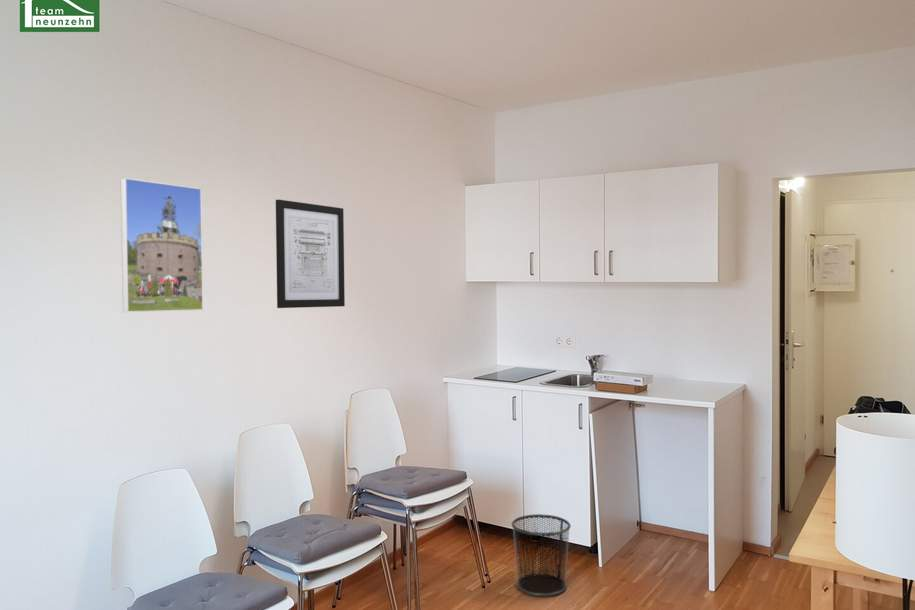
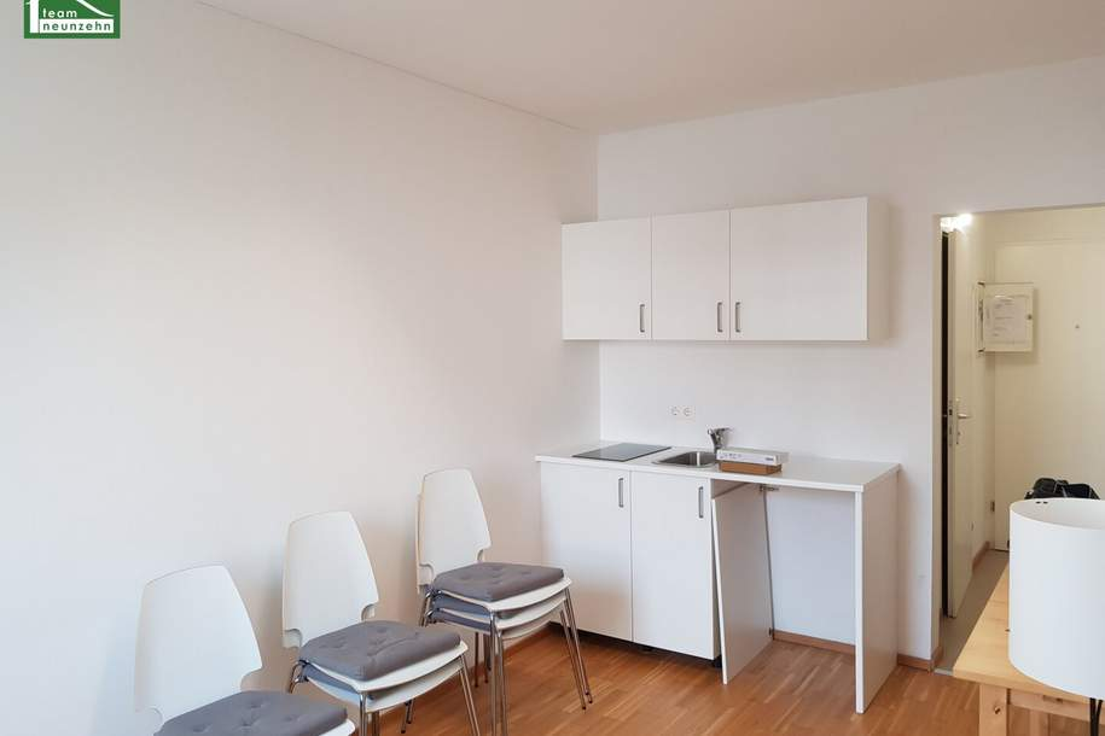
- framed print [120,177,204,313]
- wall art [275,198,346,309]
- waste bin [510,513,572,597]
